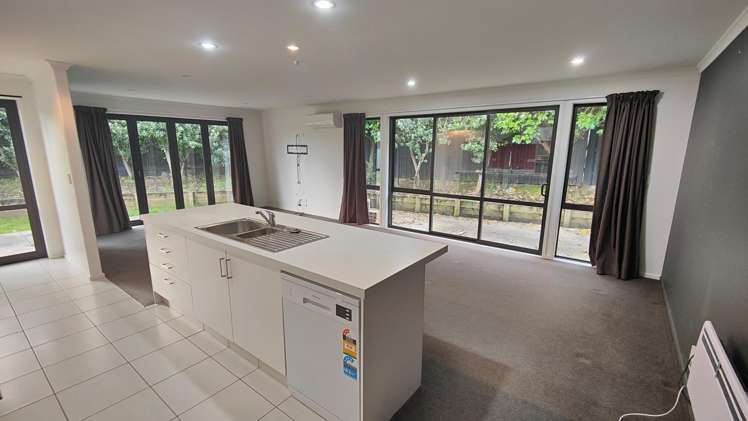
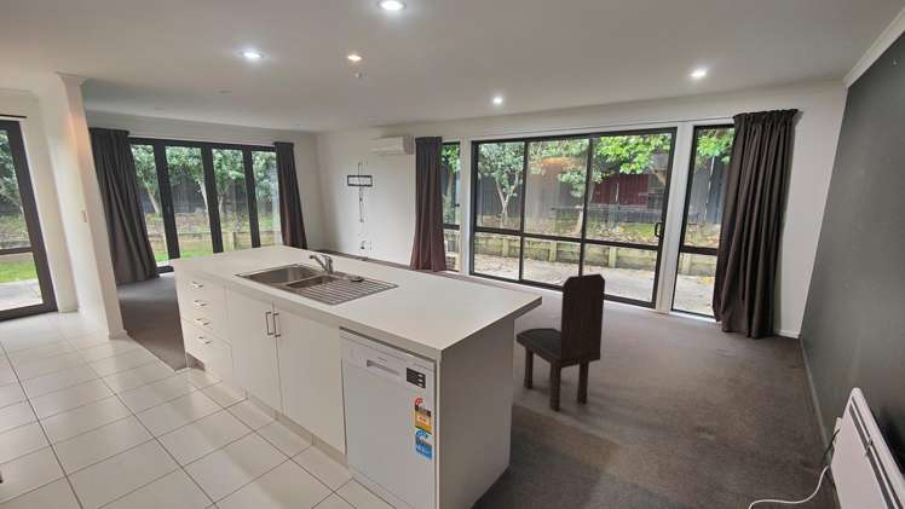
+ dining chair [515,272,606,411]
